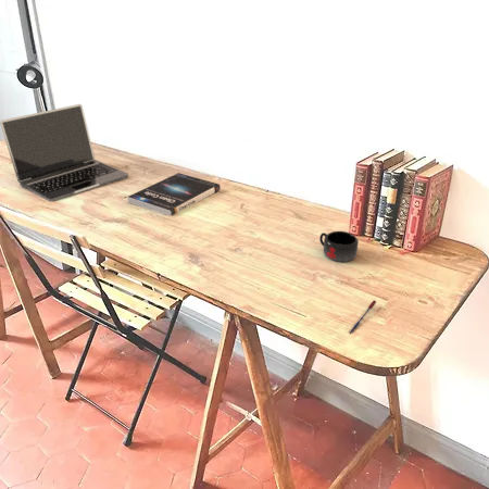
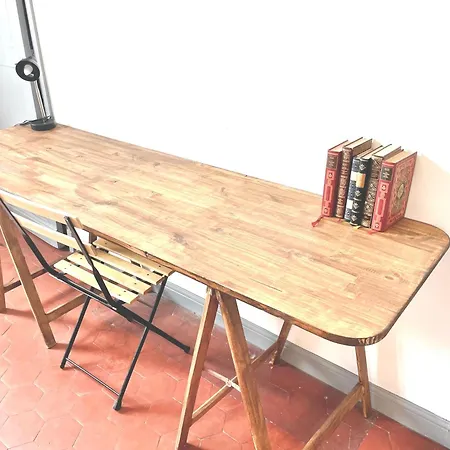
- pen [348,300,377,335]
- mug [318,230,360,263]
- book [127,172,222,217]
- laptop [0,103,129,202]
